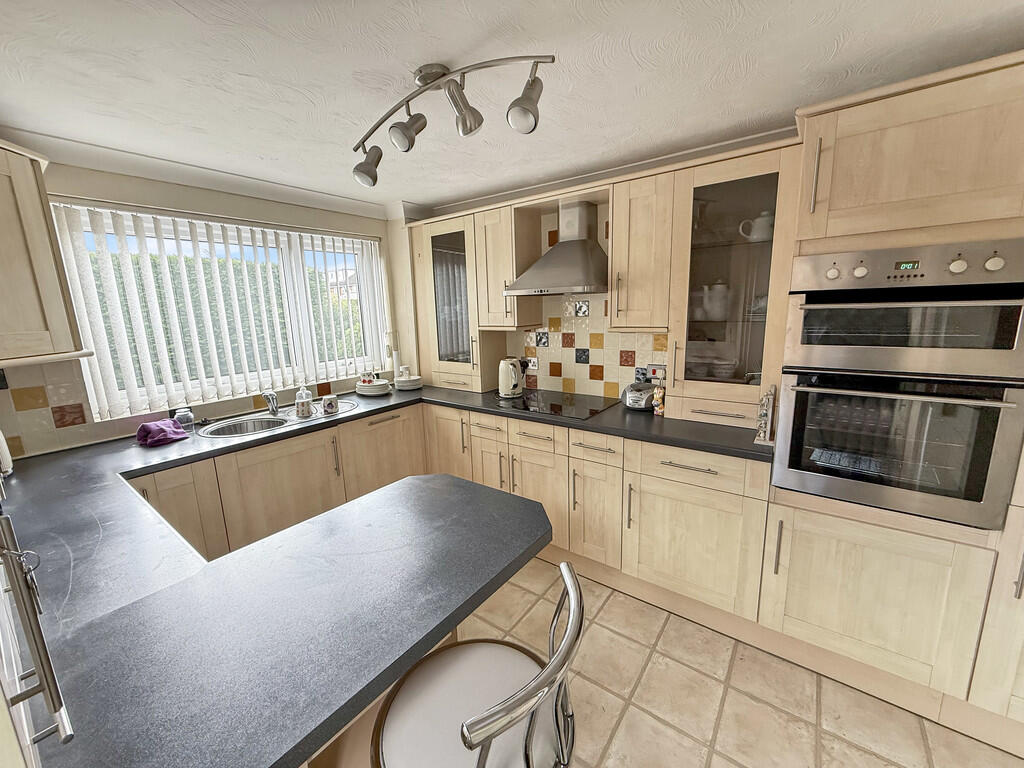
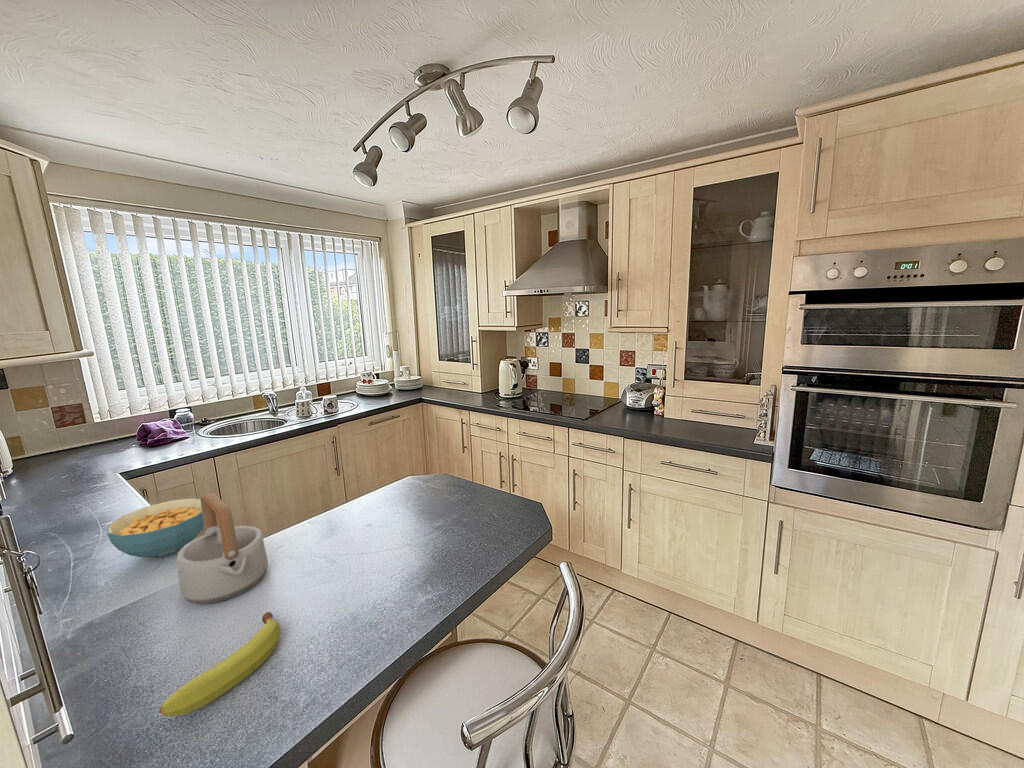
+ teapot [176,492,269,605]
+ fruit [158,611,282,718]
+ cereal bowl [106,497,204,559]
